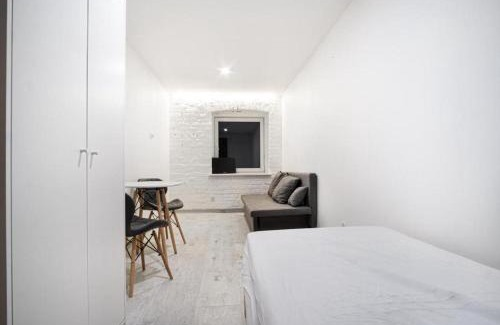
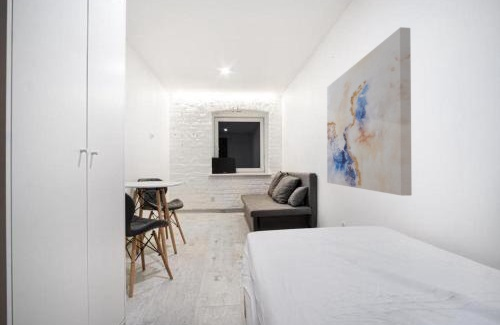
+ wall art [326,26,413,197]
